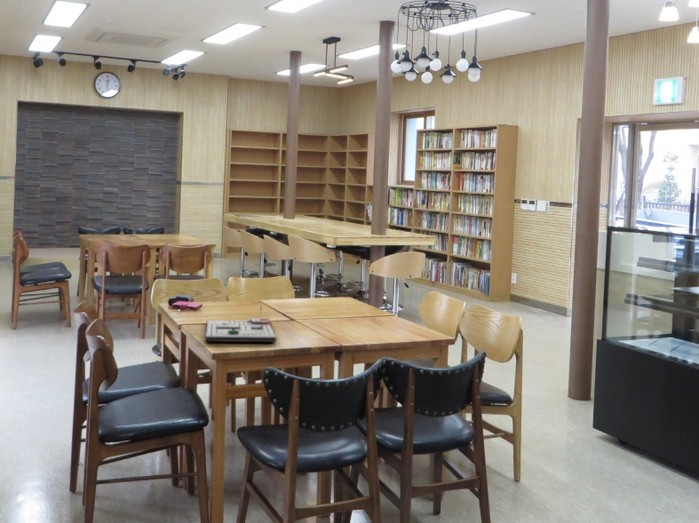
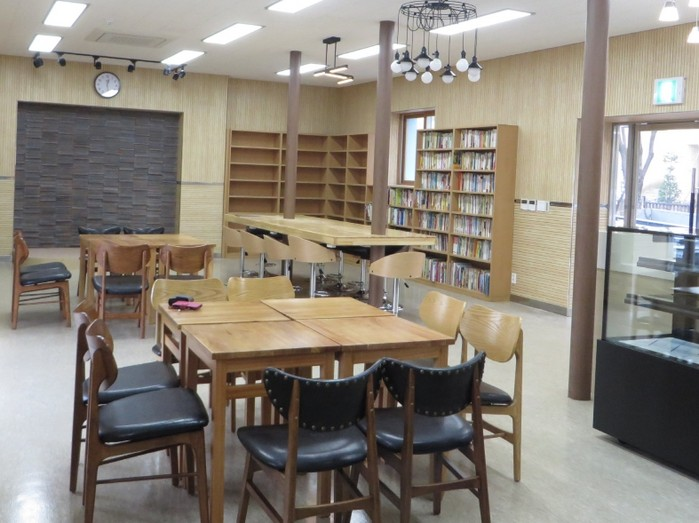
- board game [205,305,277,343]
